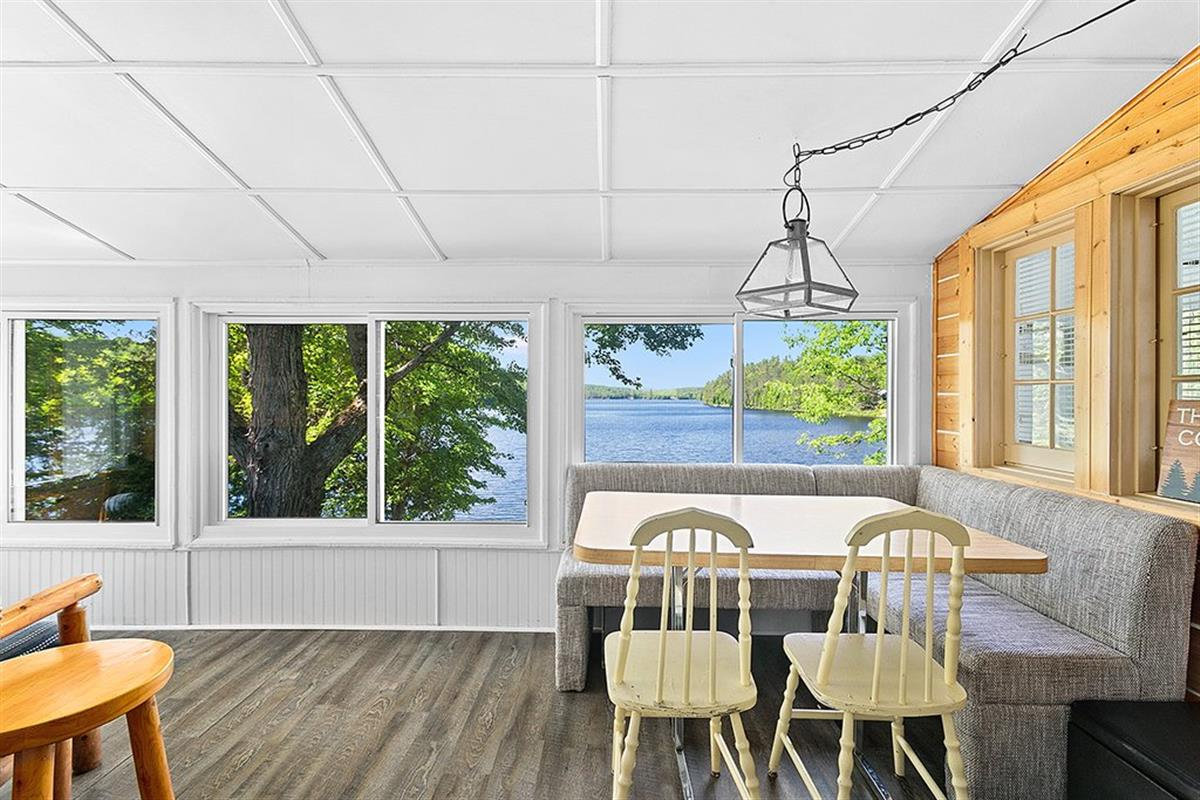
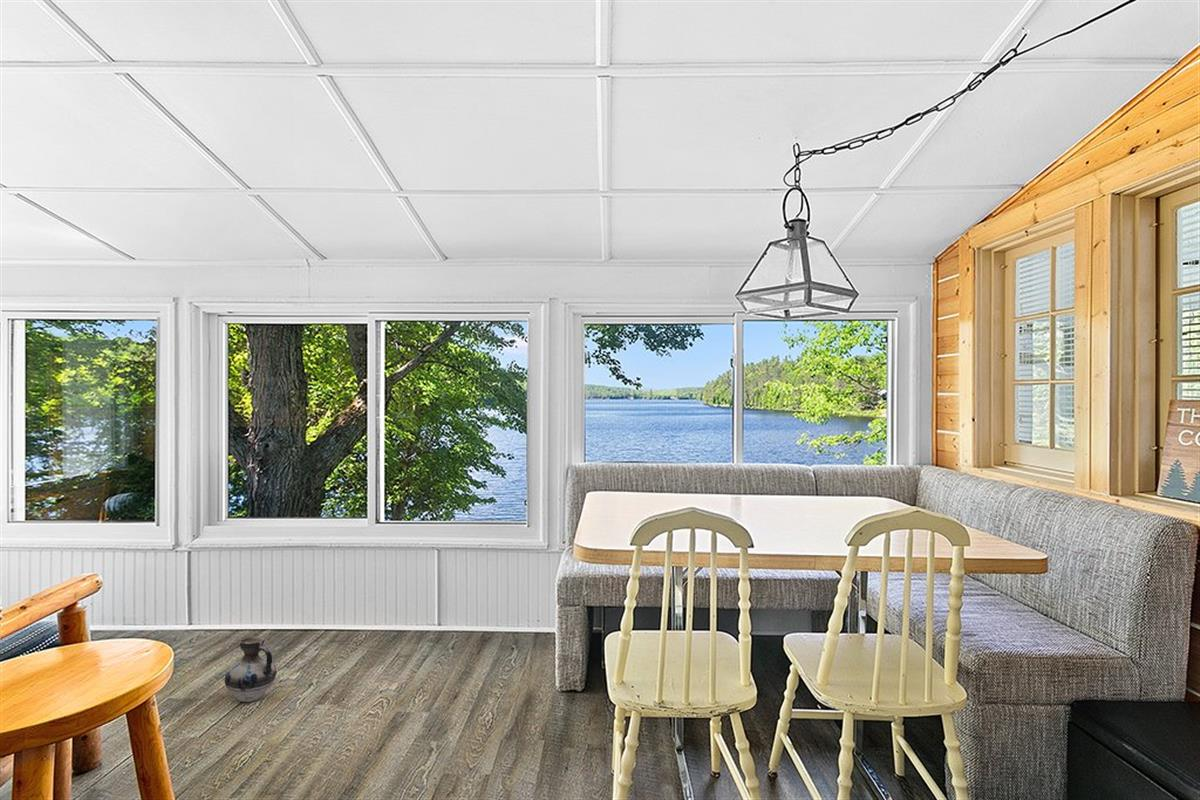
+ ceramic jug [224,636,278,703]
